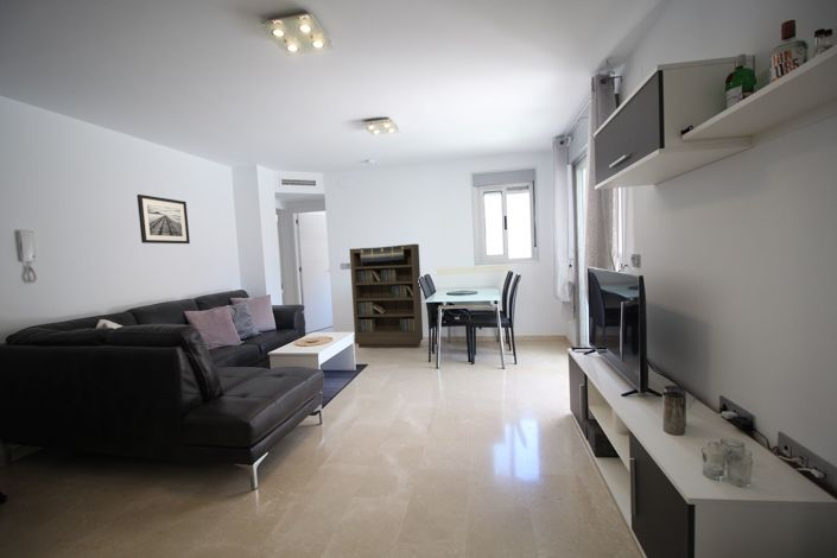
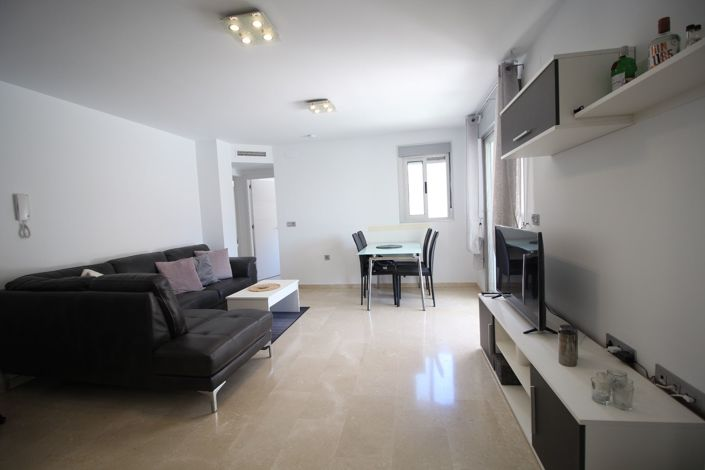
- wall art [137,194,191,245]
- bookcase [349,243,424,349]
